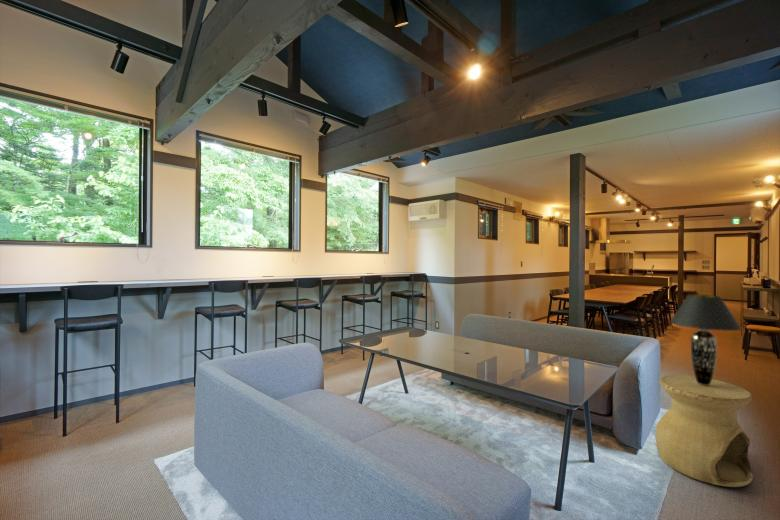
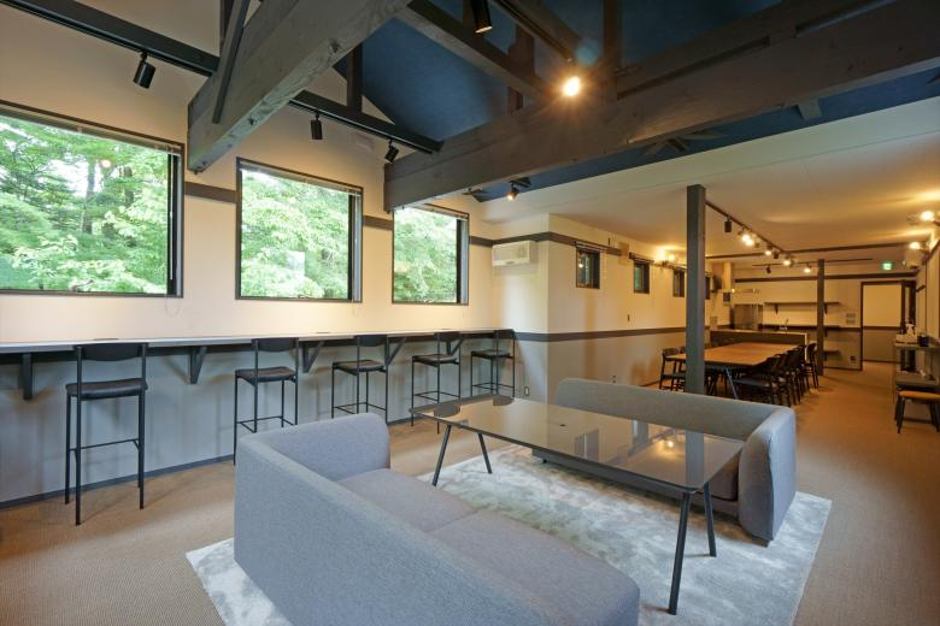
- table lamp [669,294,743,385]
- side table [654,374,754,488]
